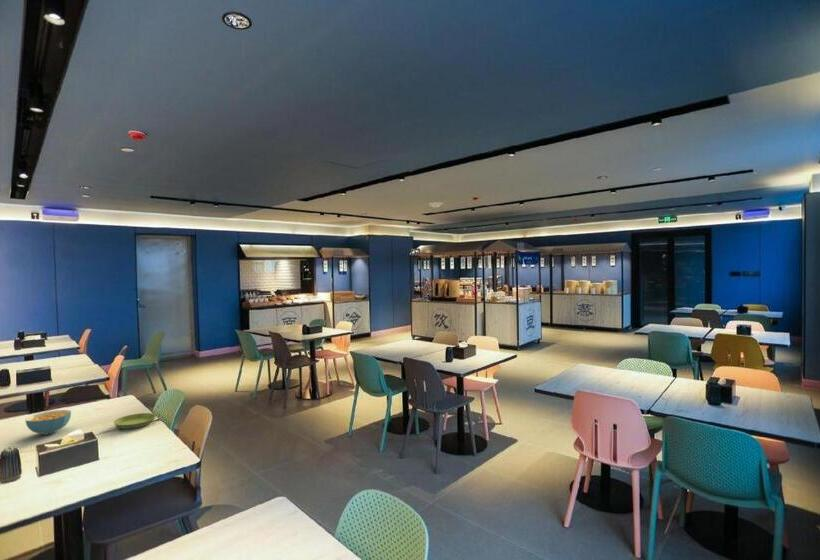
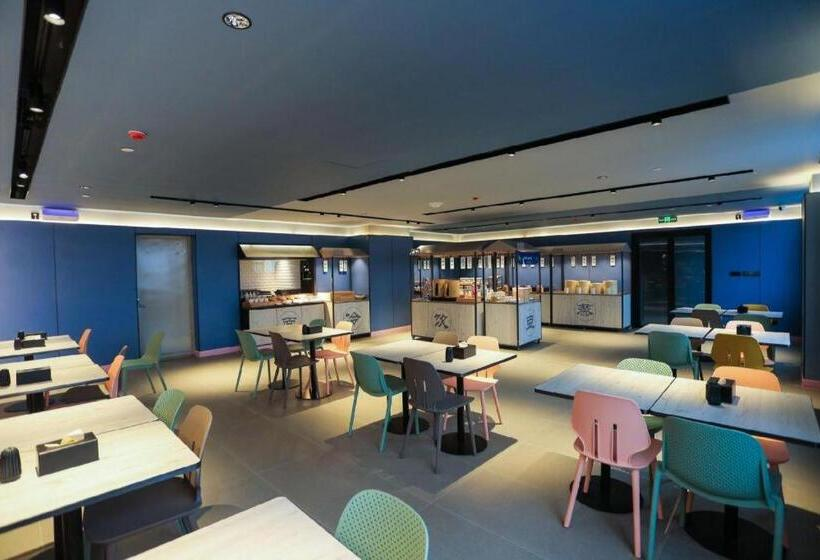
- saucer [113,412,157,430]
- cereal bowl [24,409,72,436]
